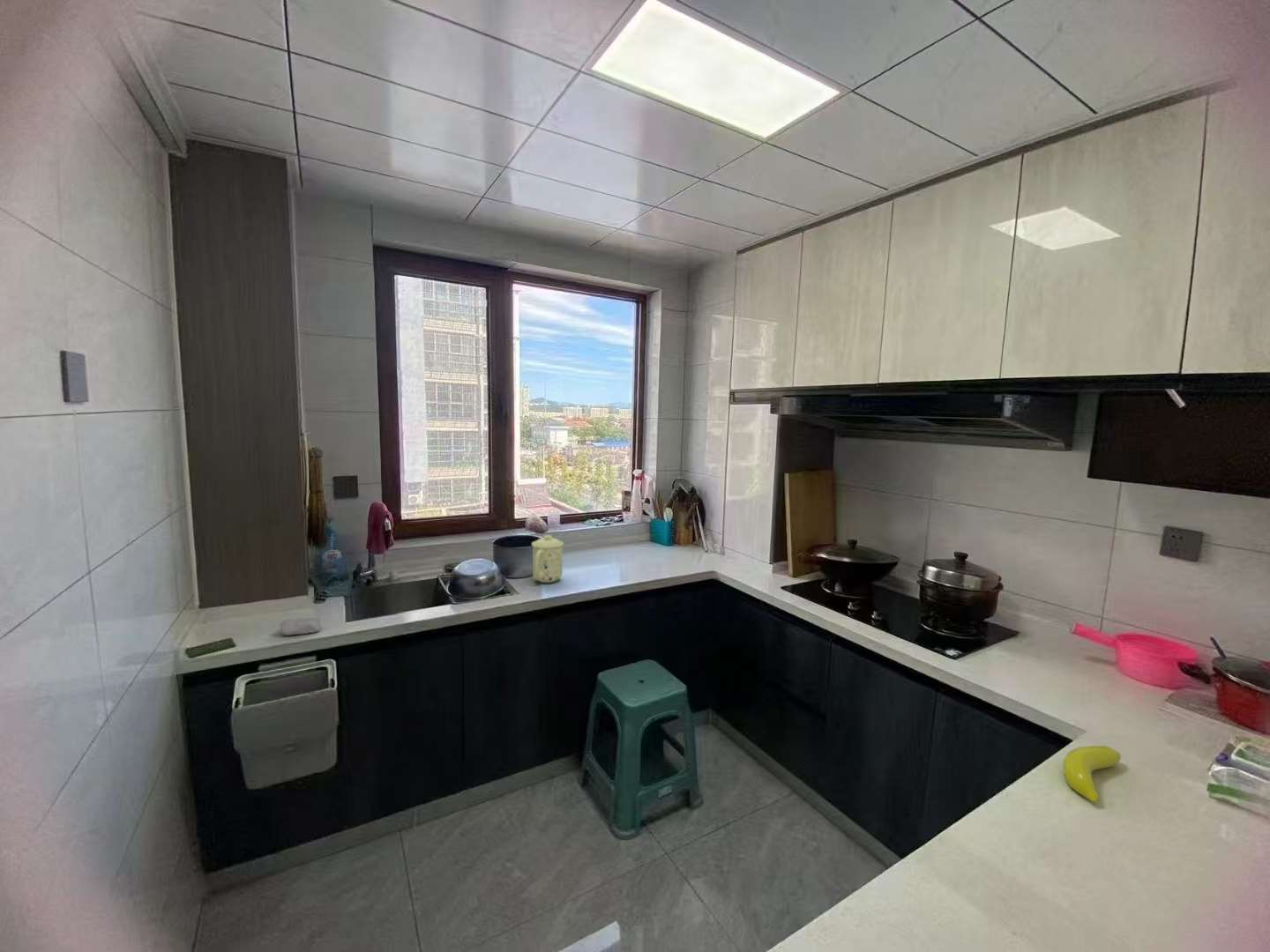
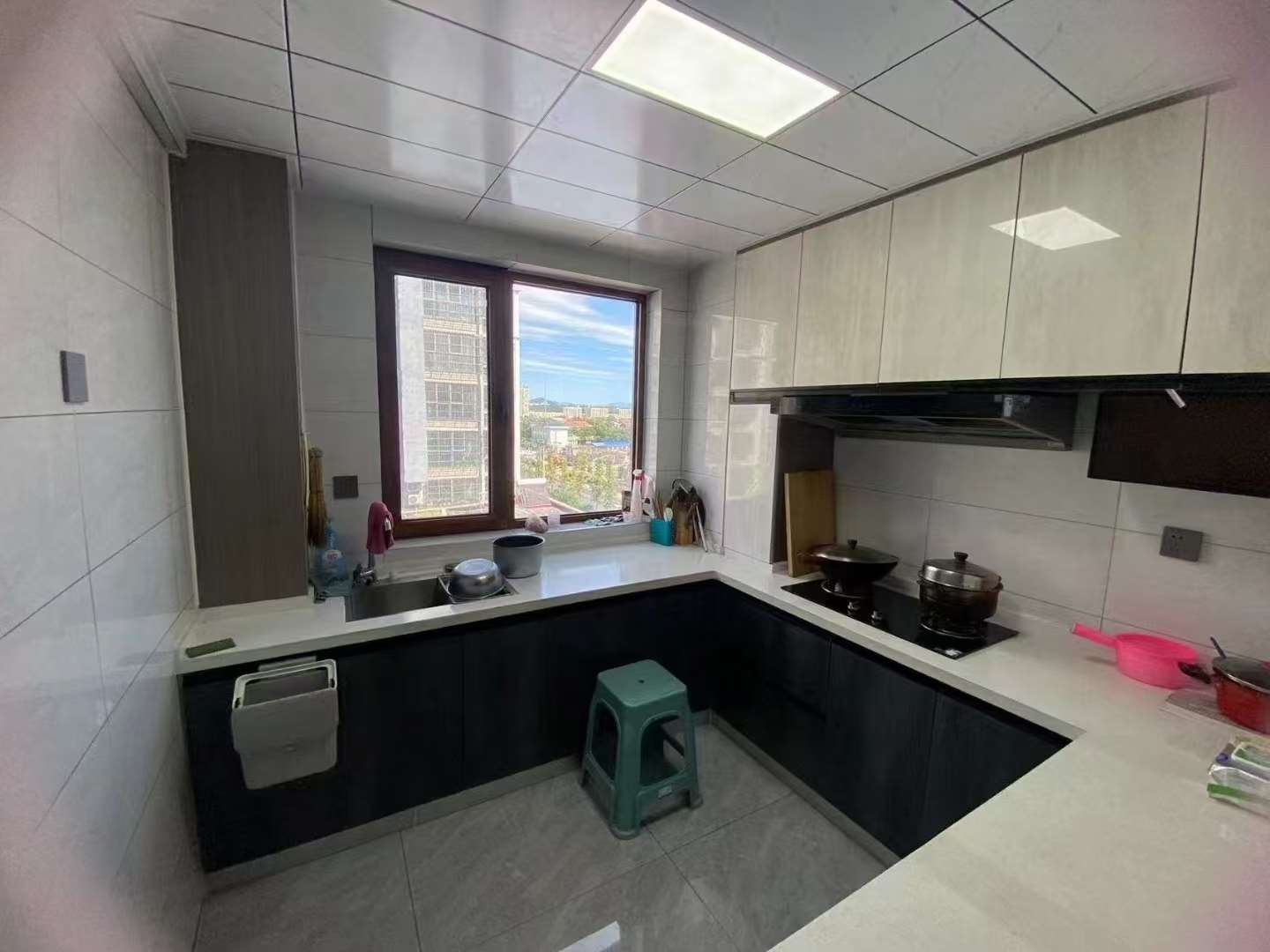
- soap bar [279,617,322,636]
- banana [1062,745,1122,803]
- mug [531,534,564,584]
